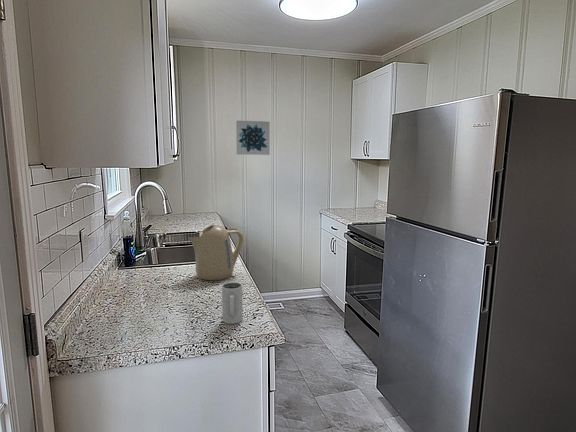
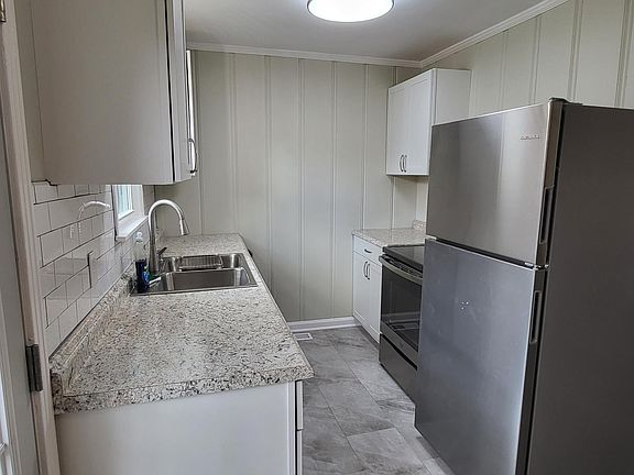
- wall art [235,120,271,156]
- mug [221,281,244,325]
- kettle [188,224,244,281]
